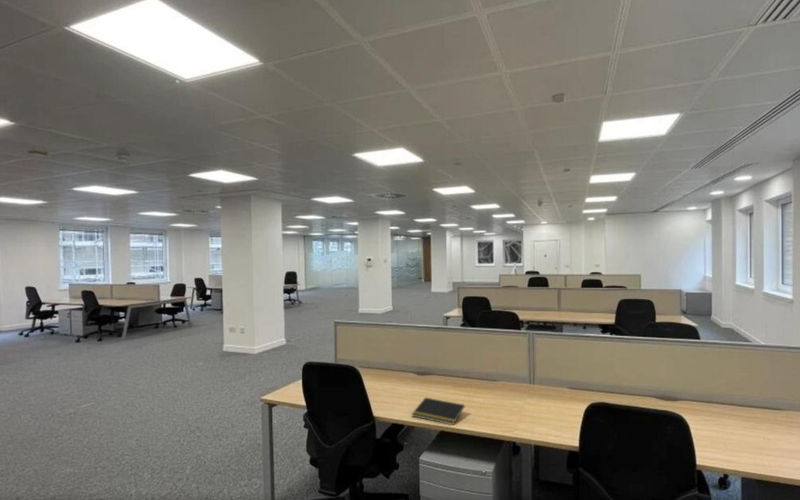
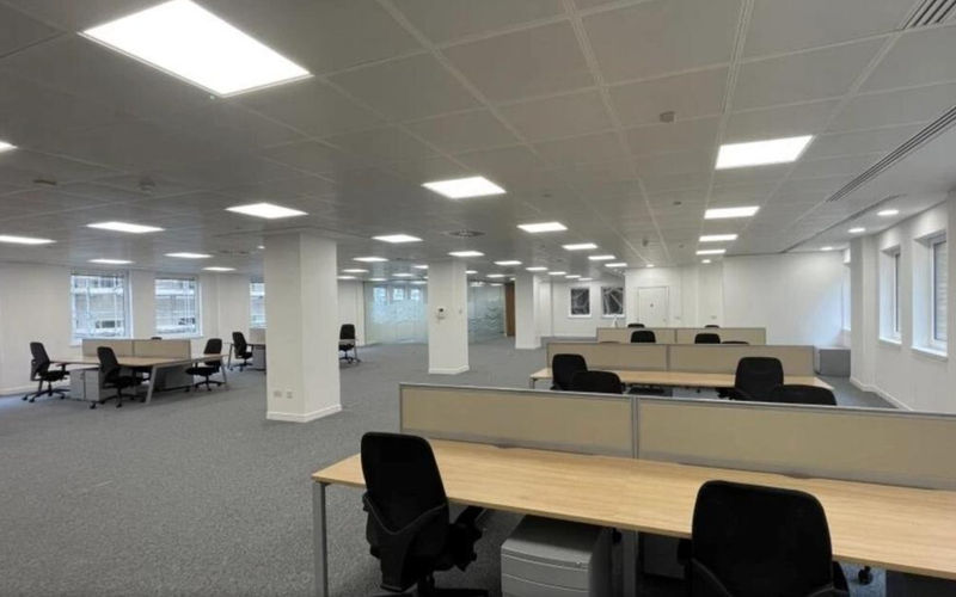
- notepad [411,397,466,426]
